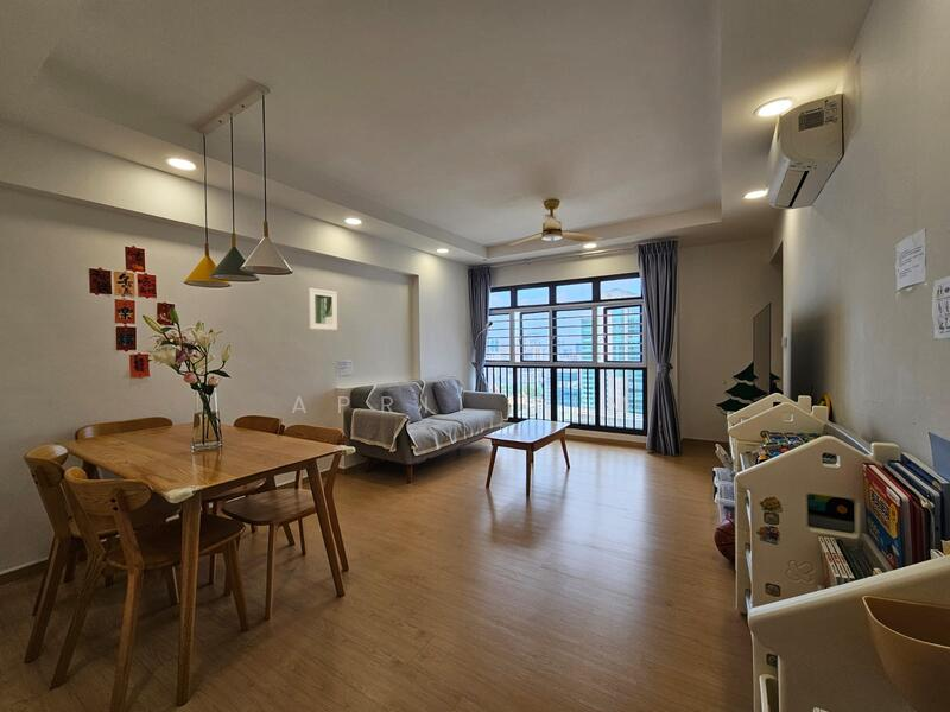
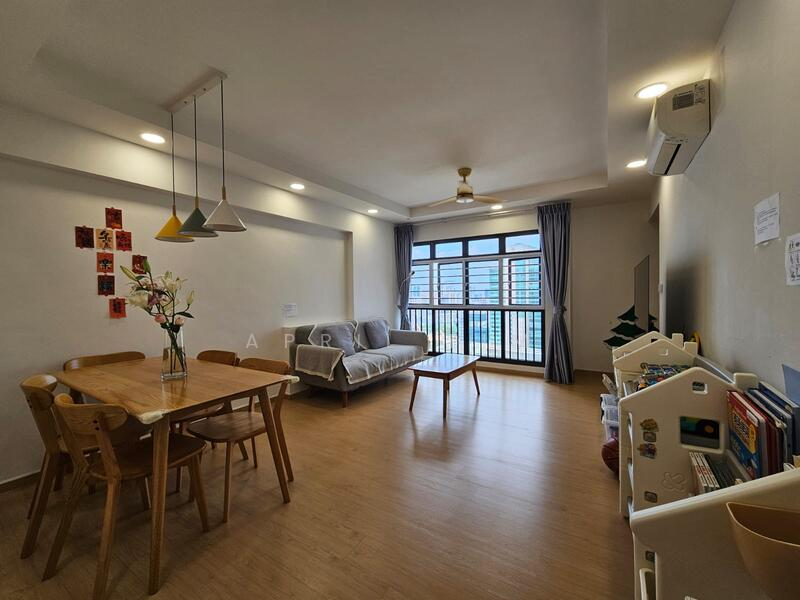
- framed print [308,287,338,331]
